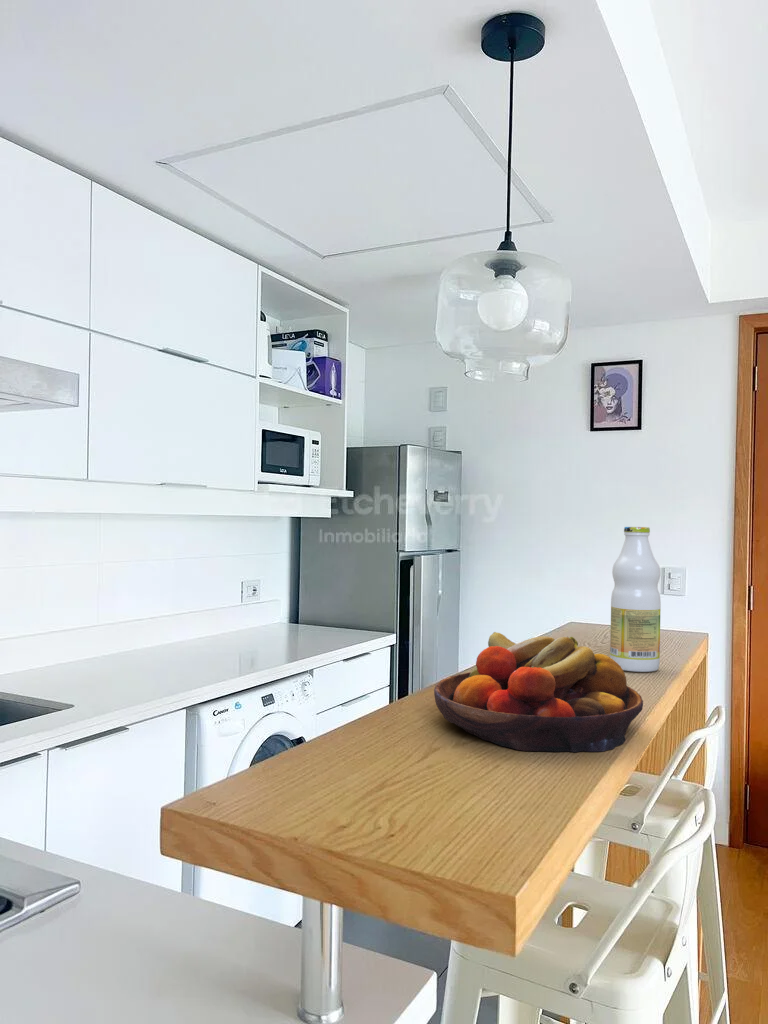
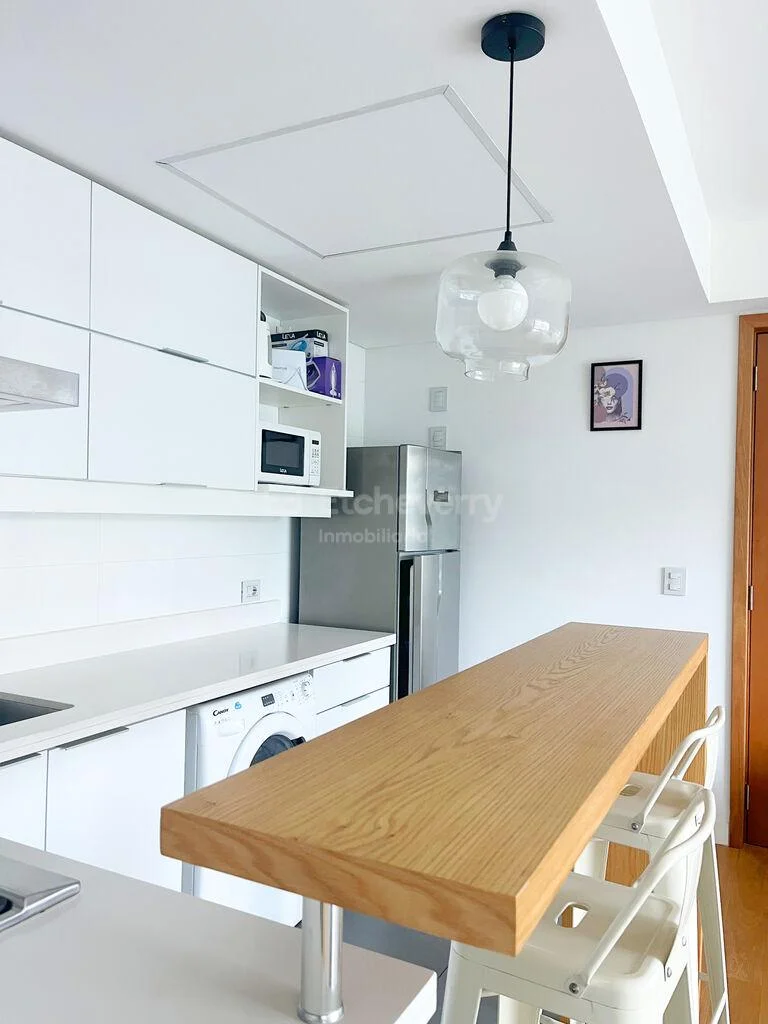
- bottle [609,526,662,673]
- fruit bowl [433,631,644,753]
